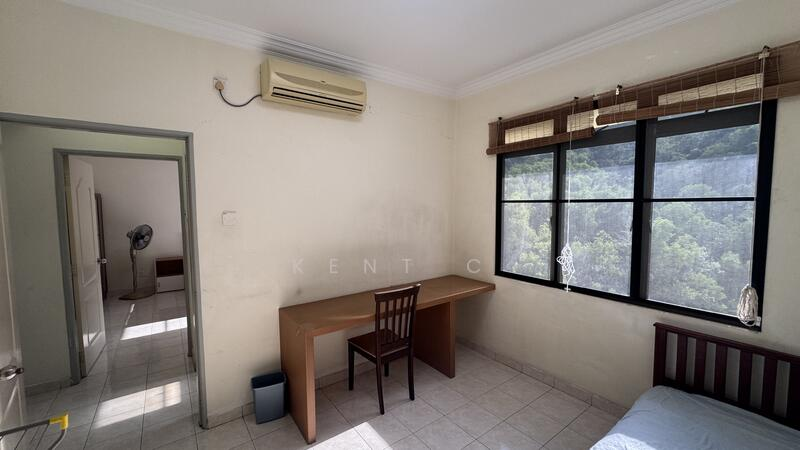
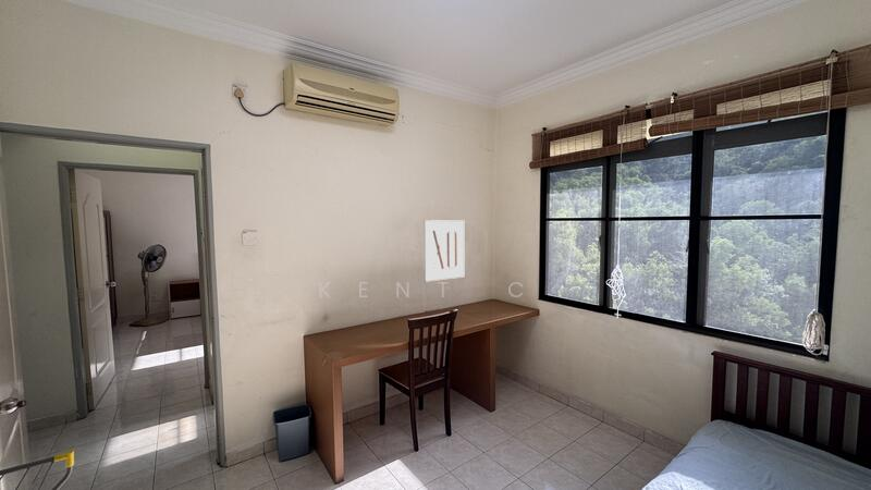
+ wall art [424,219,465,283]
